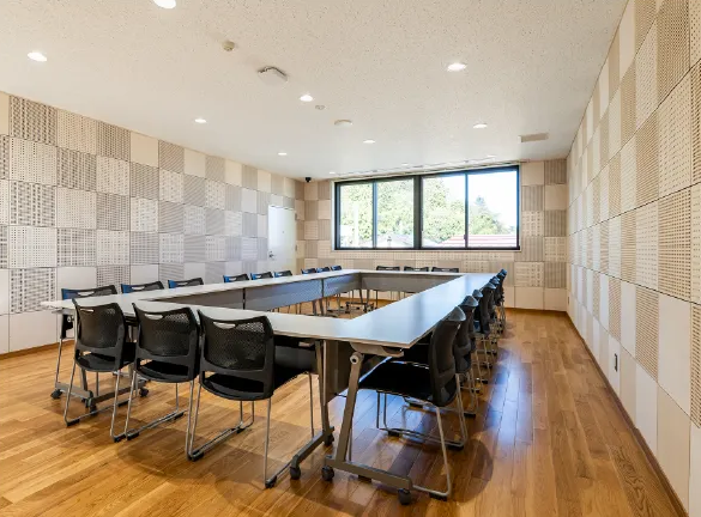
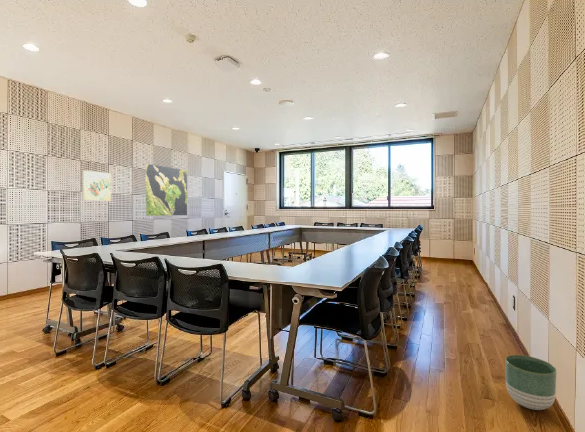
+ world map [144,163,188,217]
+ wall art [81,169,112,202]
+ planter [504,354,557,411]
